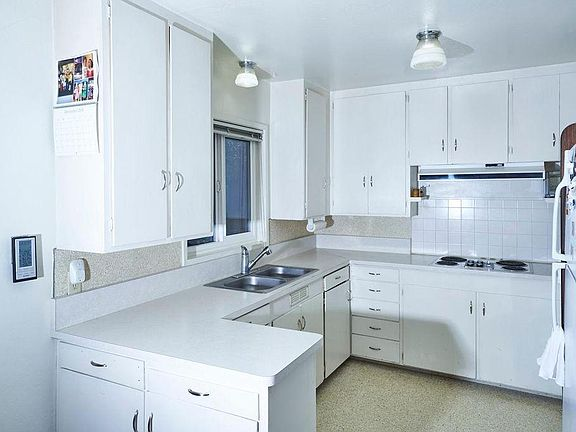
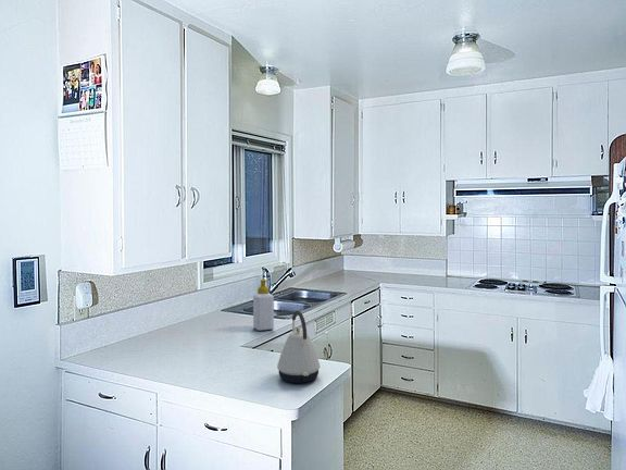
+ kettle [276,309,322,384]
+ soap bottle [252,279,275,331]
